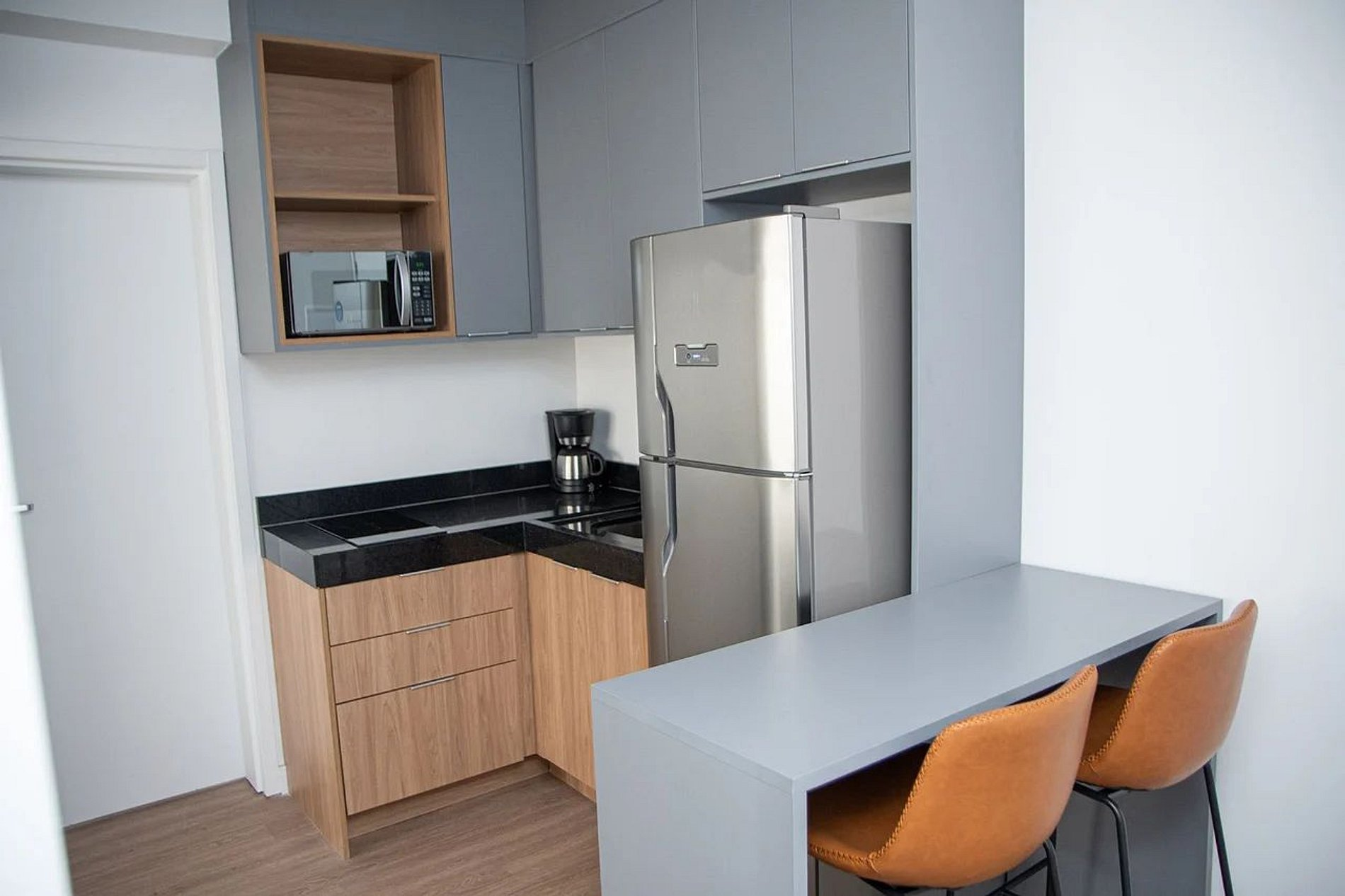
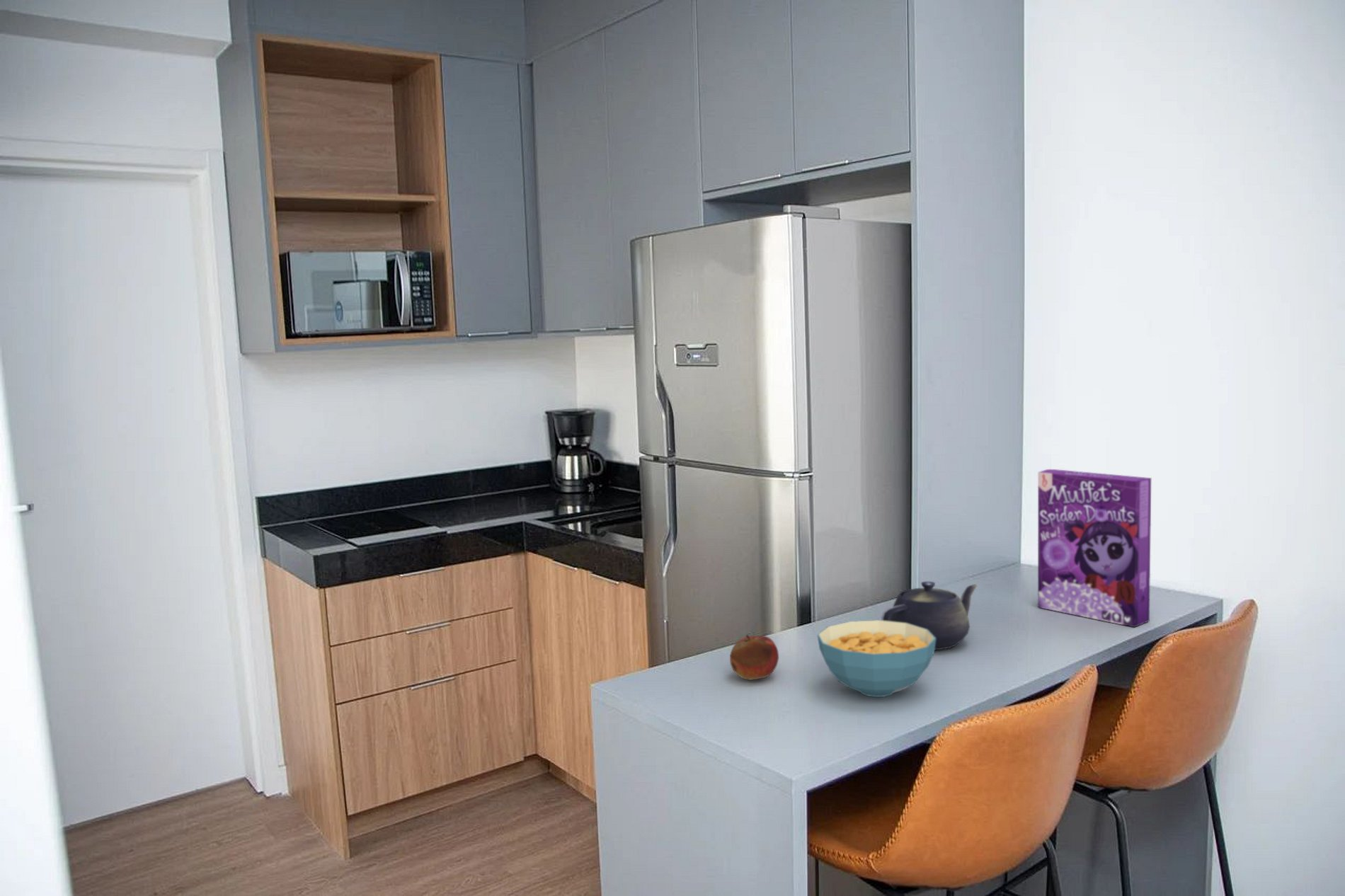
+ fruit [729,634,779,681]
+ teapot [881,581,978,650]
+ cereal box [1037,469,1152,628]
+ cereal bowl [816,619,936,698]
